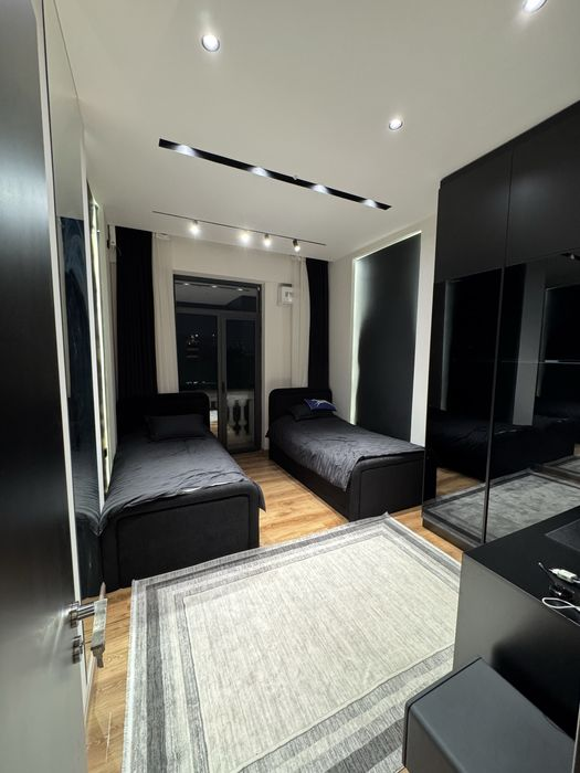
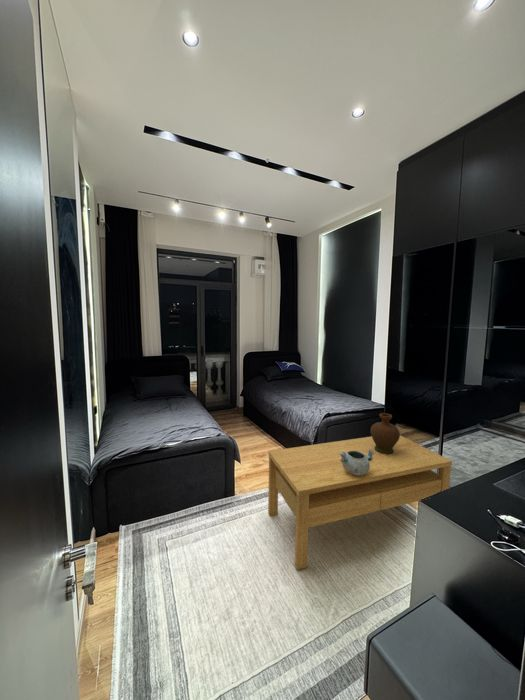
+ coffee table [267,435,453,571]
+ decorative bowl [339,450,375,475]
+ decorative vase [369,412,401,455]
